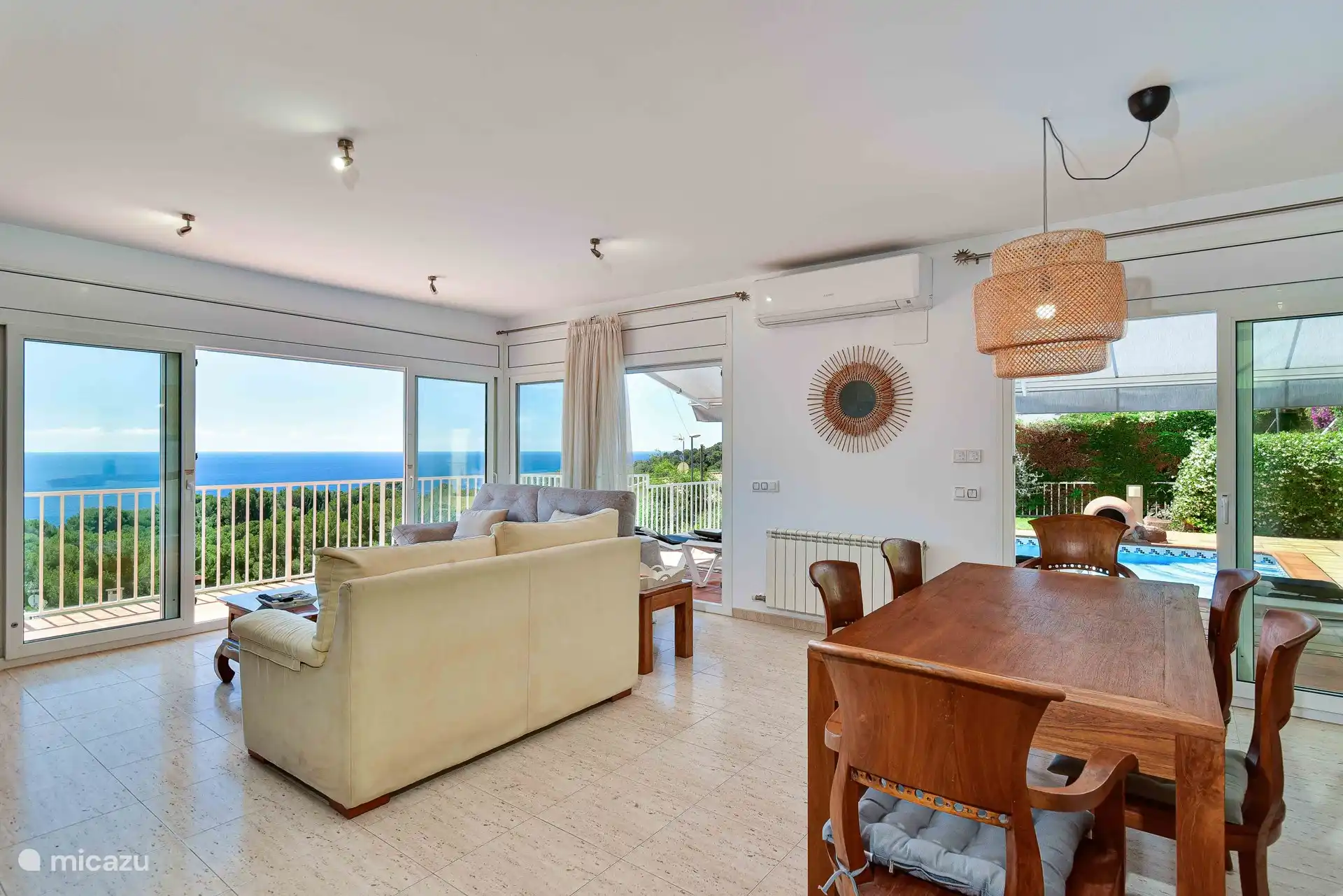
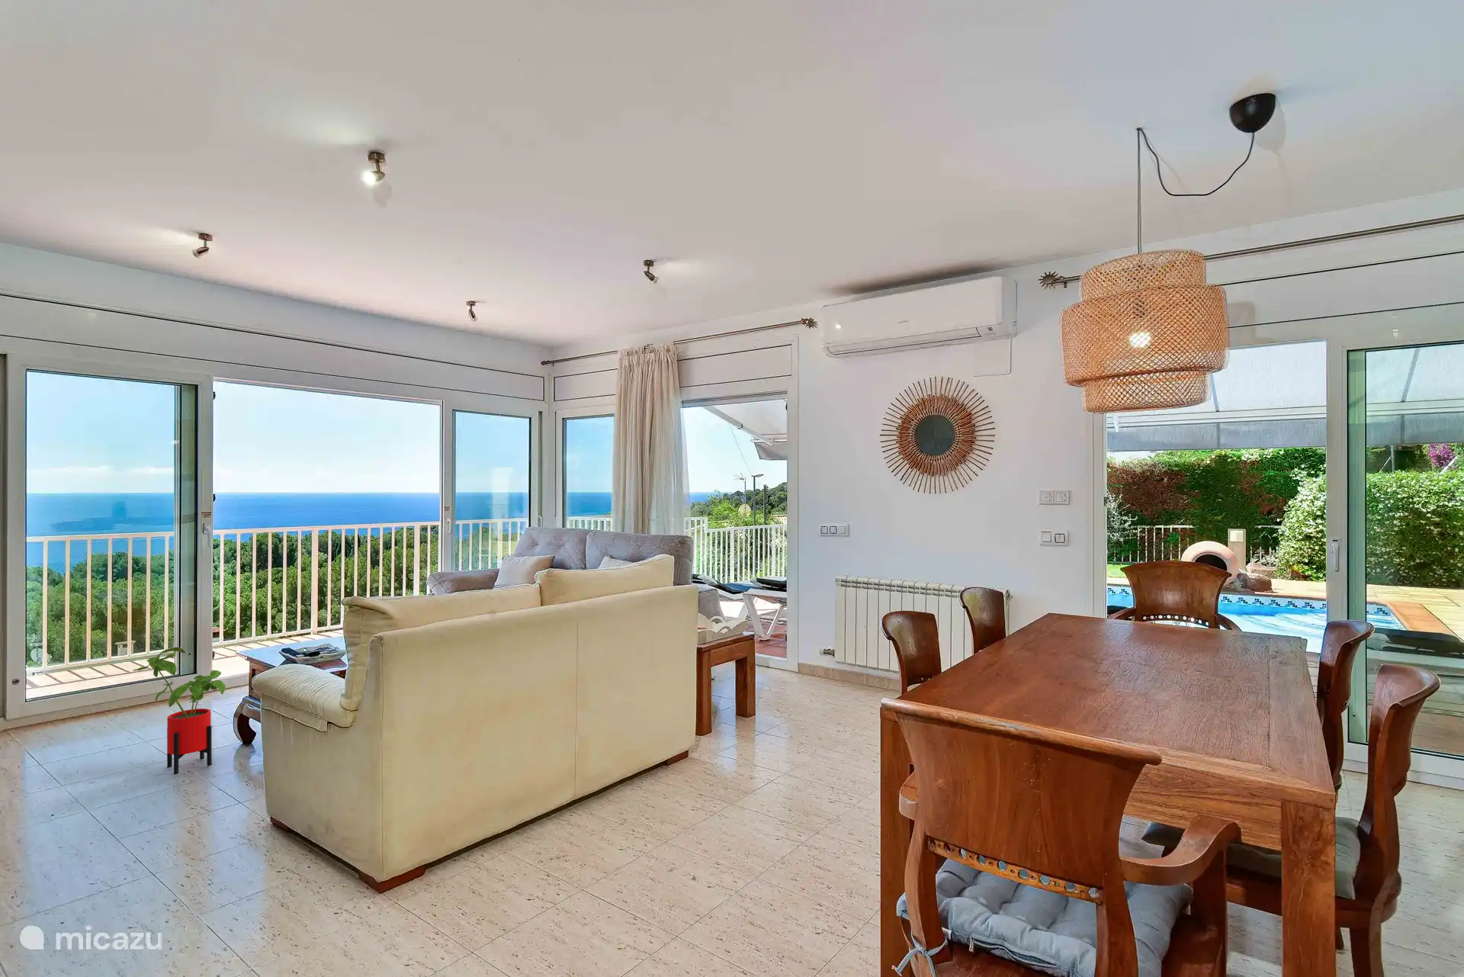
+ house plant [132,647,227,775]
